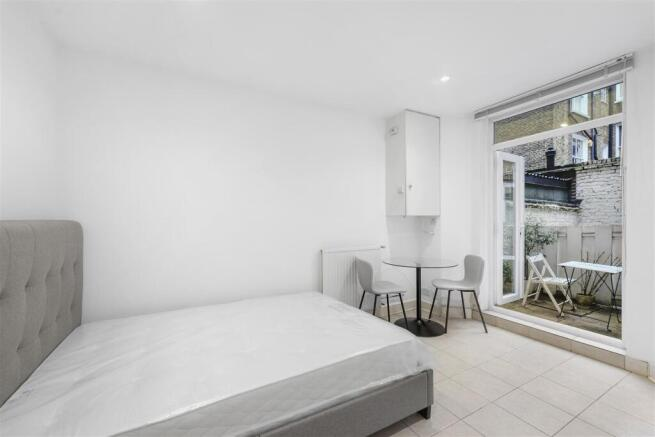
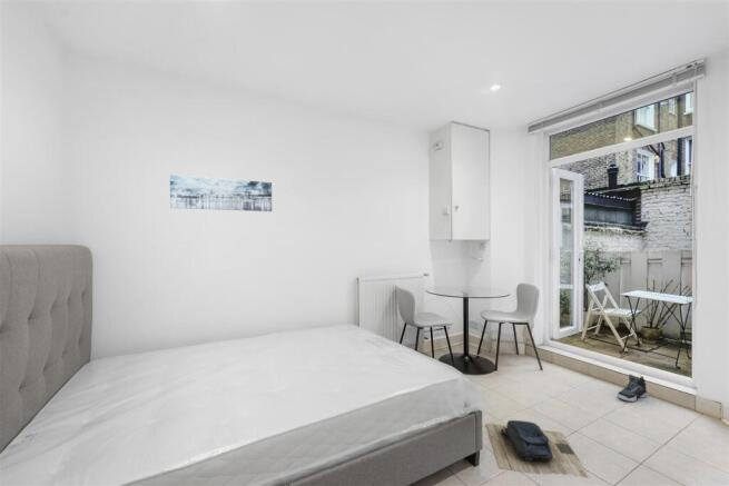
+ sneaker [615,374,649,403]
+ backpack [484,419,592,479]
+ wall art [169,173,273,212]
